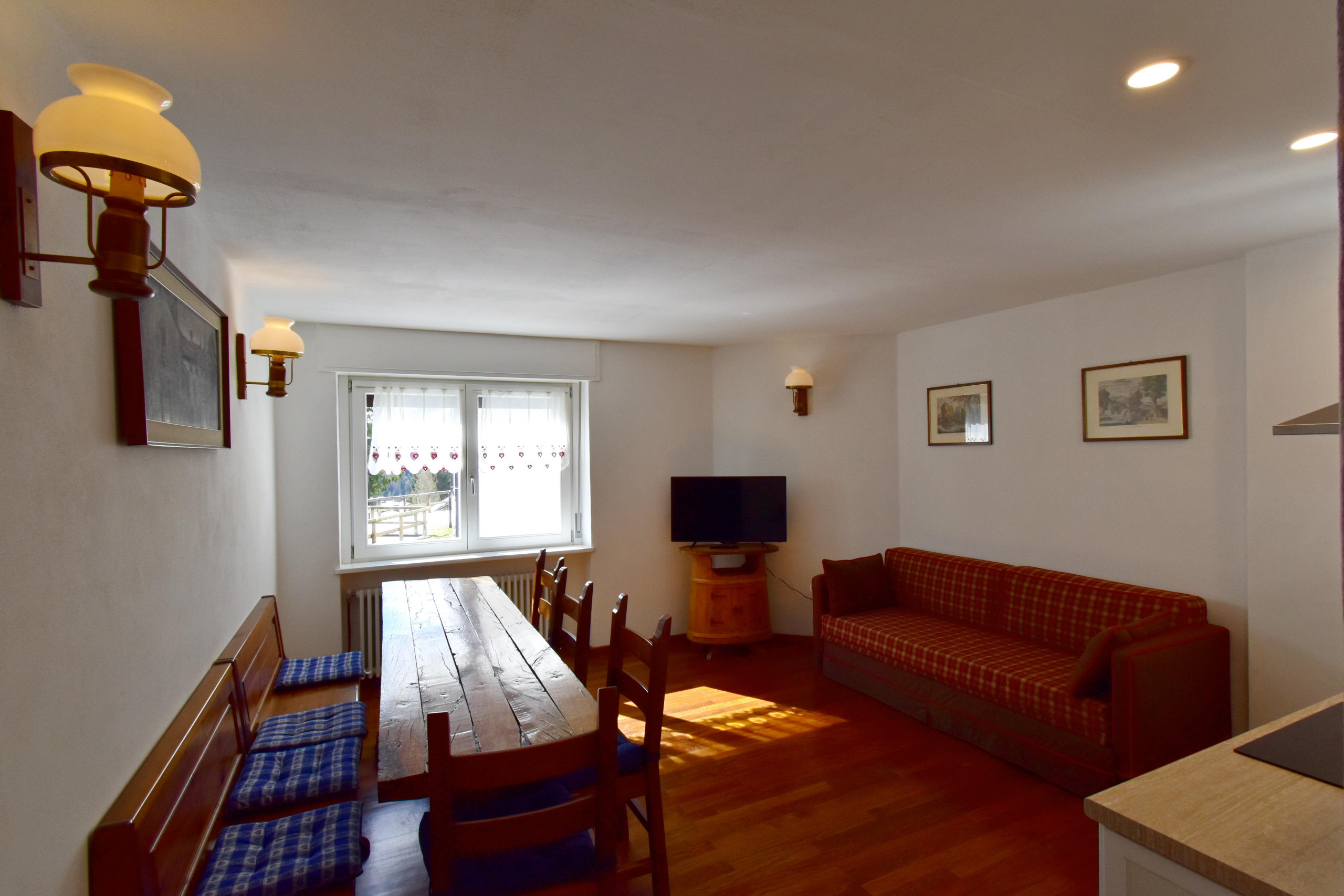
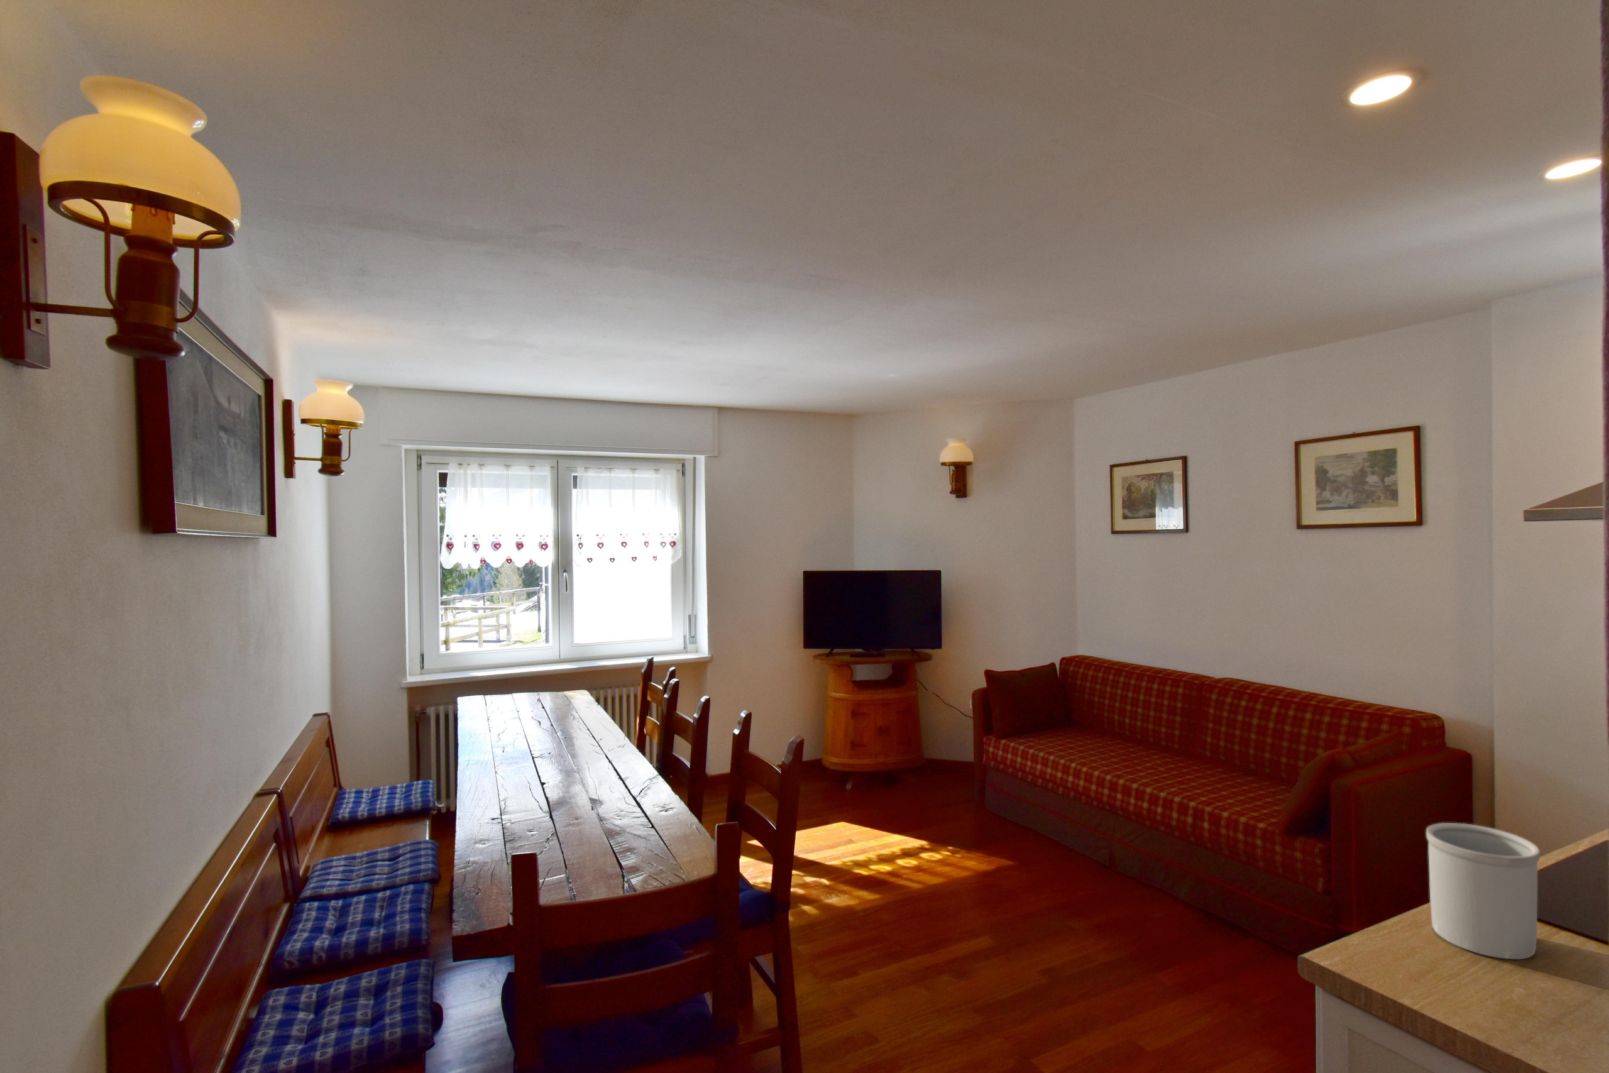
+ utensil holder [1426,823,1541,960]
